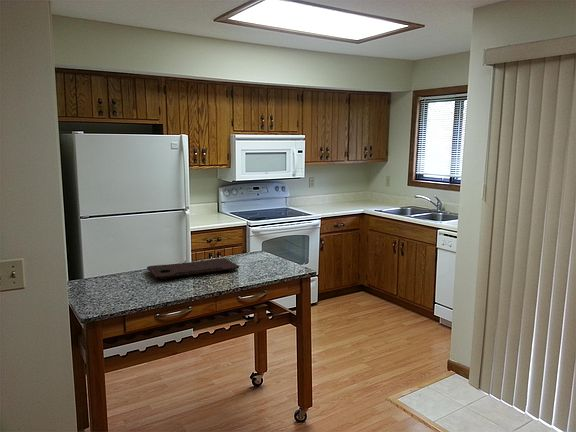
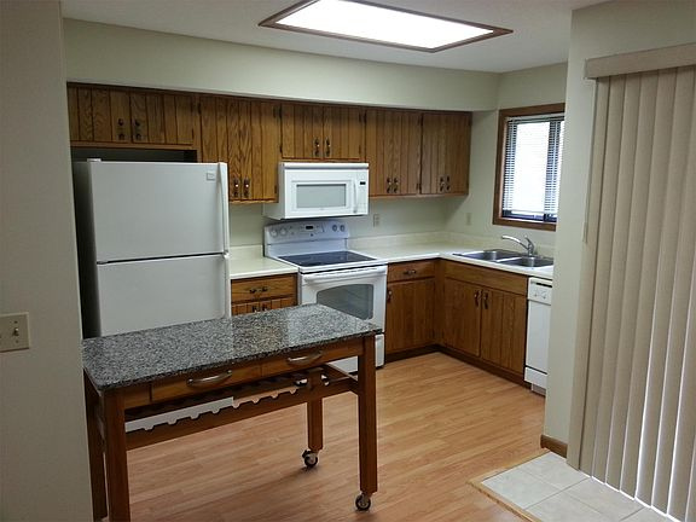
- cutting board [146,257,240,280]
